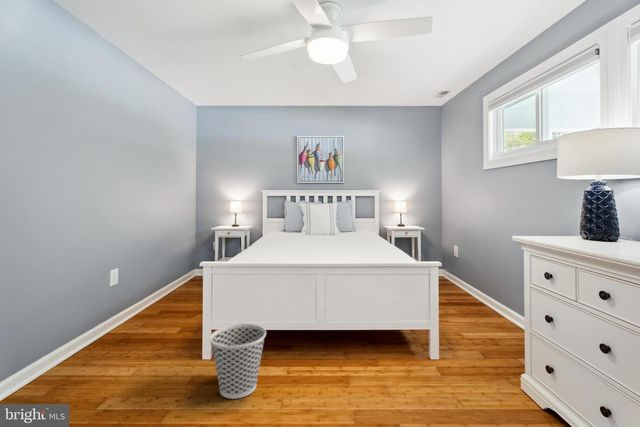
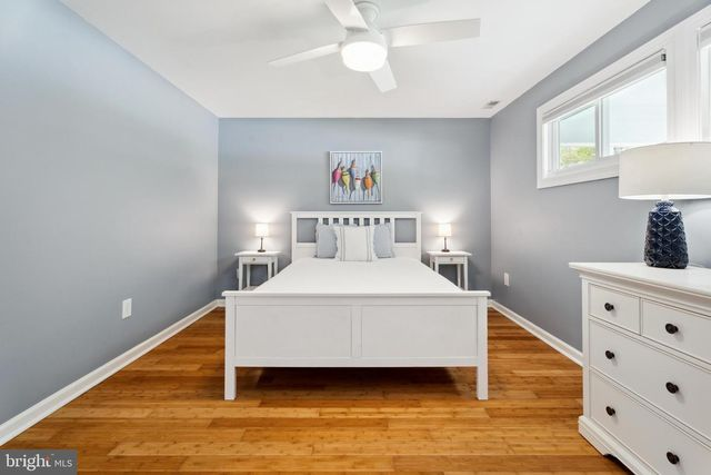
- wastebasket [209,323,267,400]
